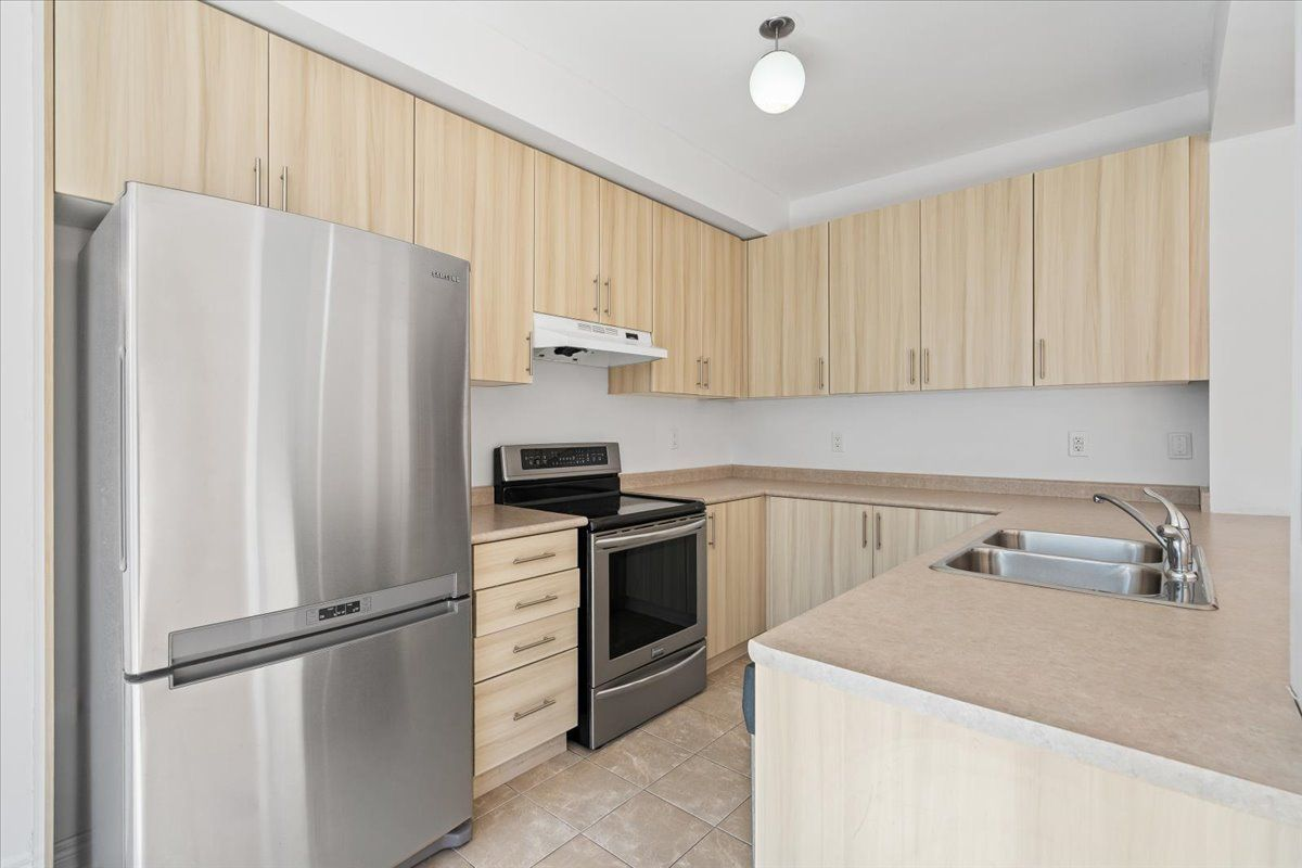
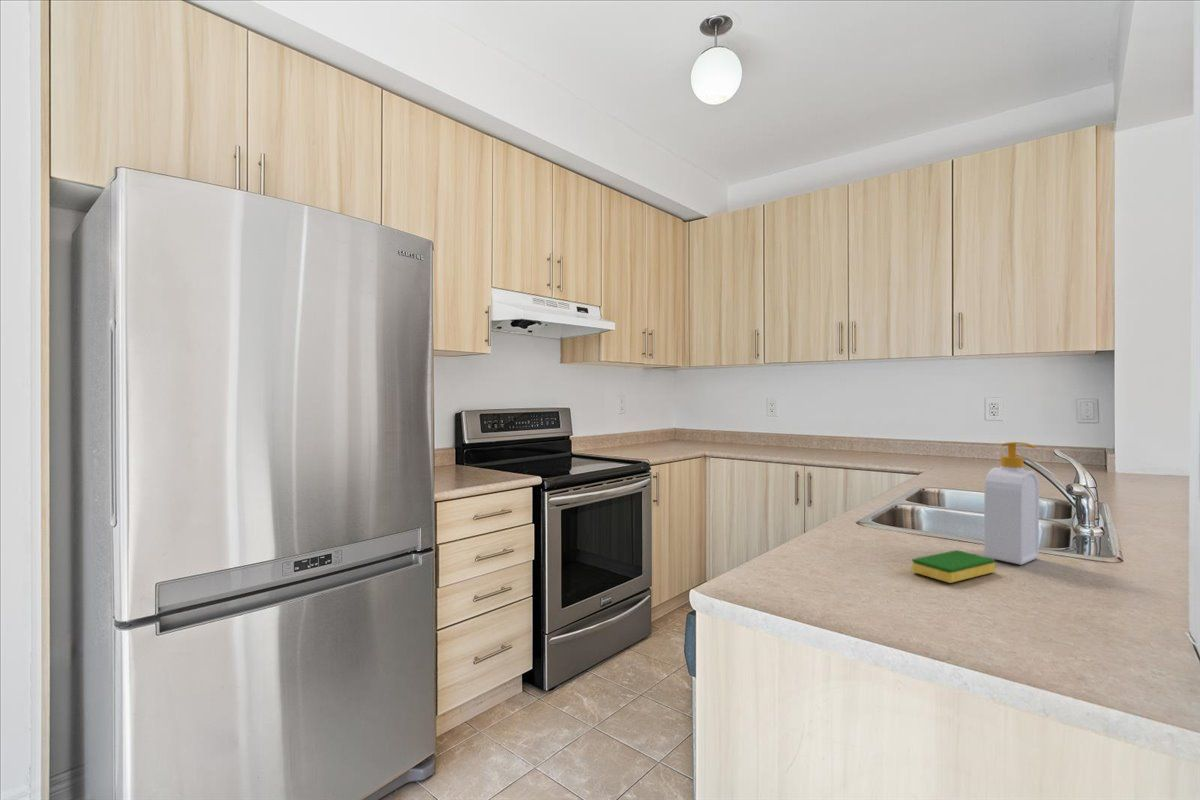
+ dish sponge [911,549,996,584]
+ soap bottle [983,441,1040,566]
